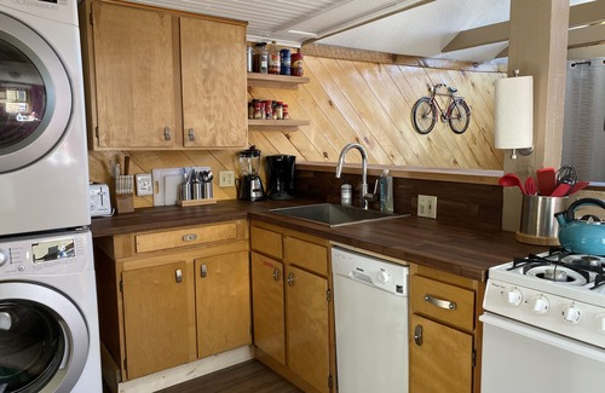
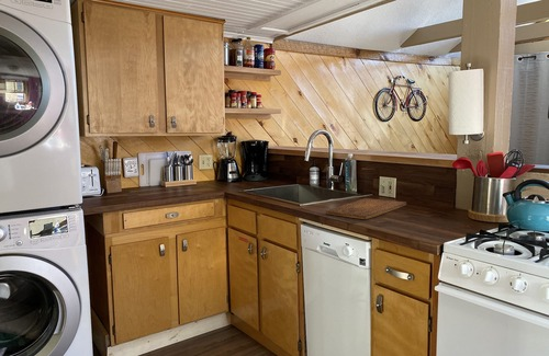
+ cutting board [325,197,407,220]
